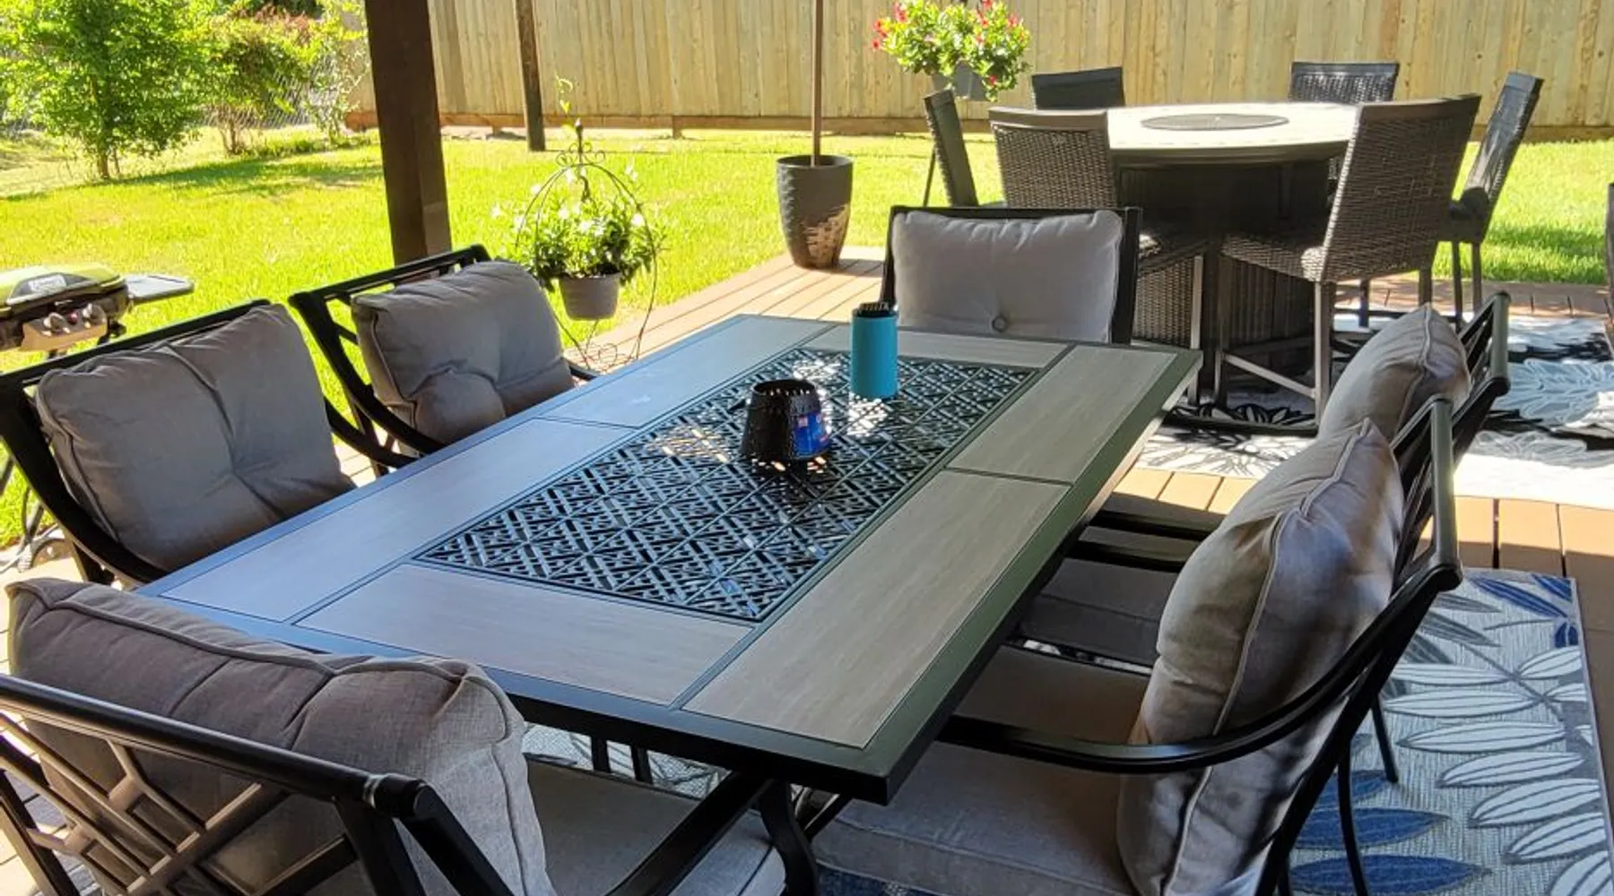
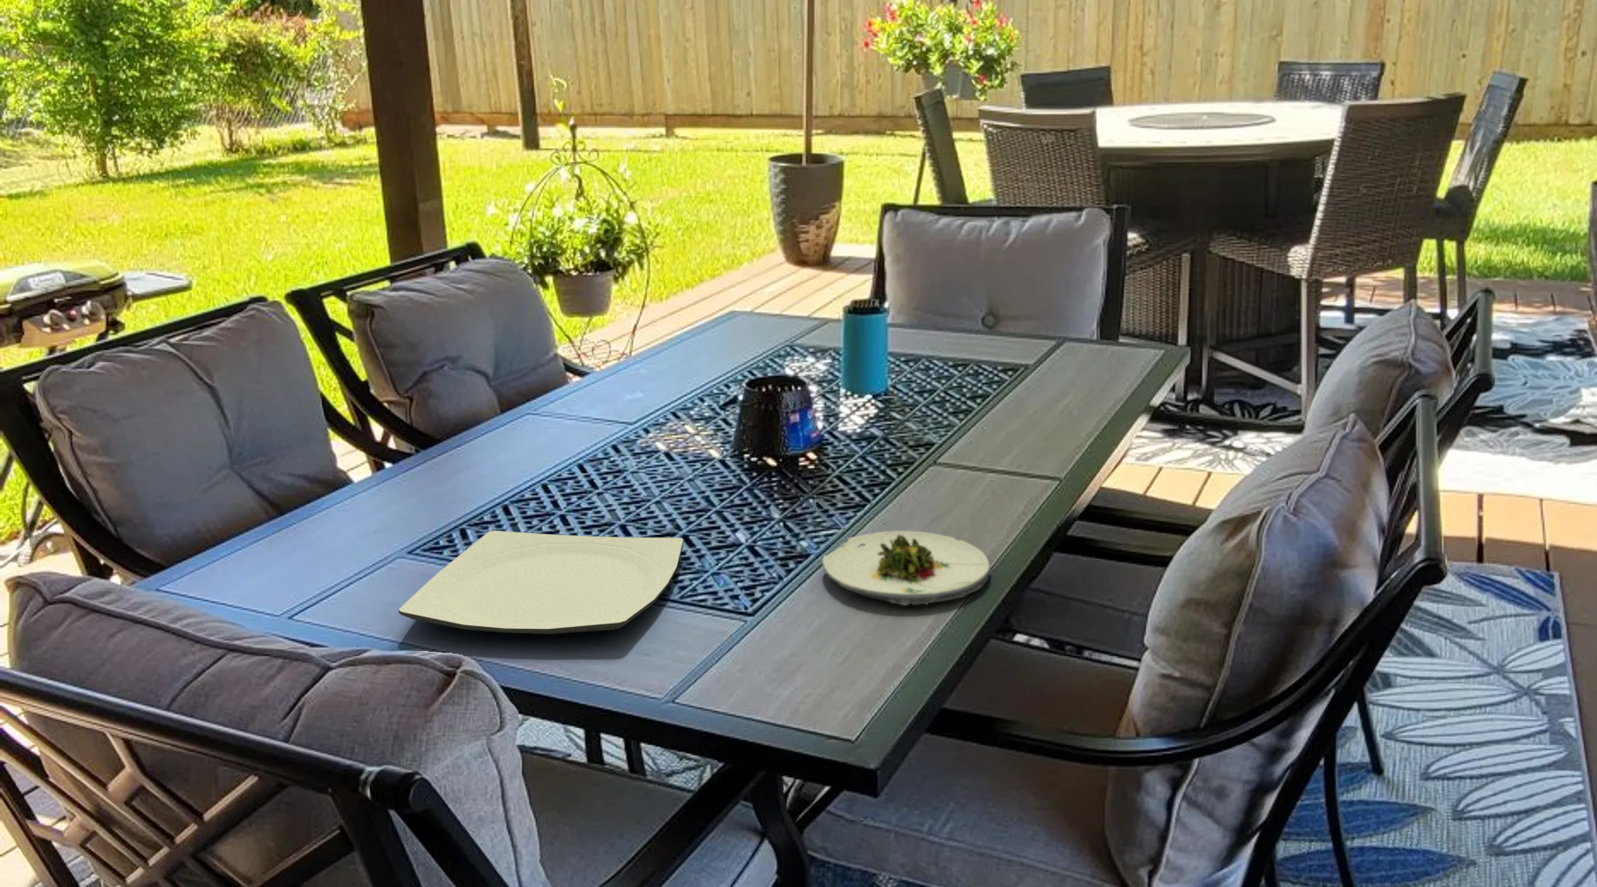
+ salad plate [821,531,991,606]
+ plate [398,530,685,635]
